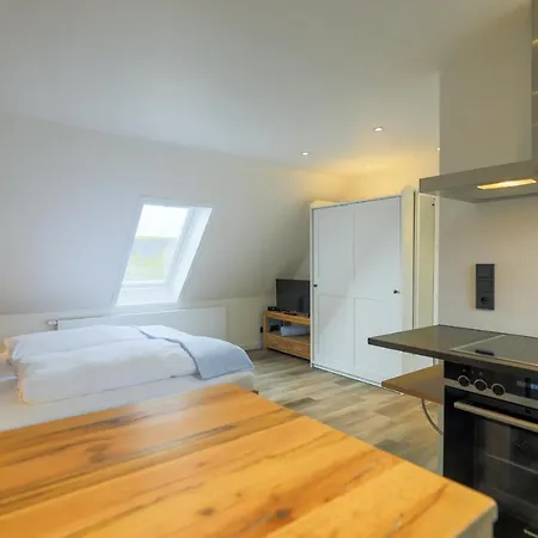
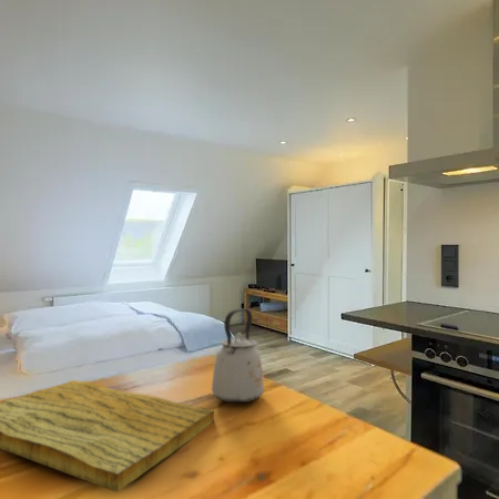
+ kettle [211,307,265,404]
+ cutting board [0,379,215,493]
